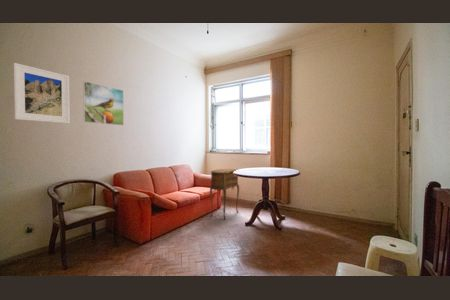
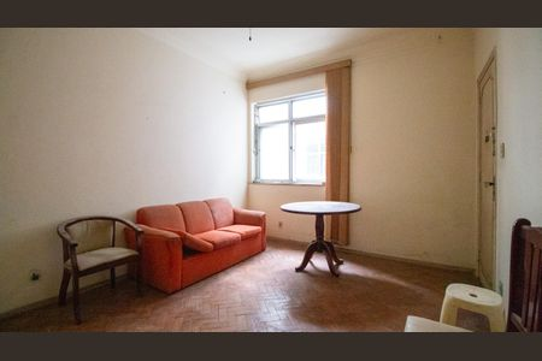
- side table [209,168,240,220]
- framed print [13,62,71,124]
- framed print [82,80,125,126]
